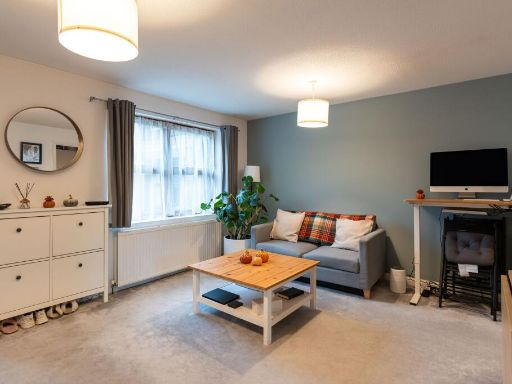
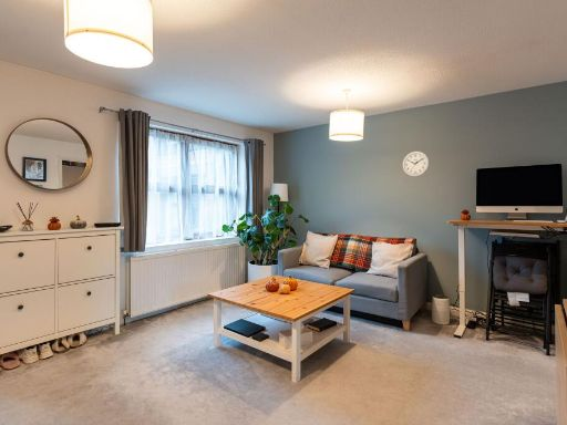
+ wall clock [401,151,431,178]
